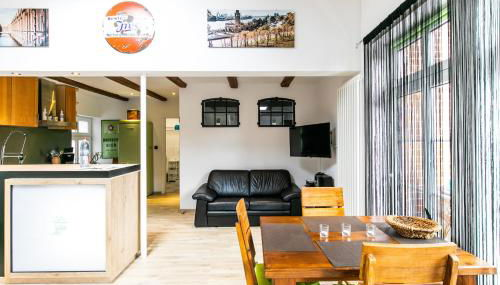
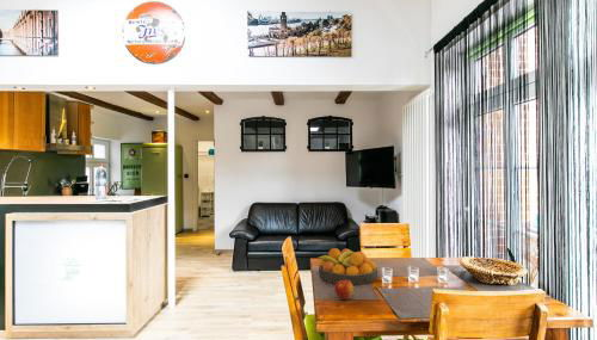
+ fruit bowl [316,247,378,286]
+ apple [333,278,355,301]
